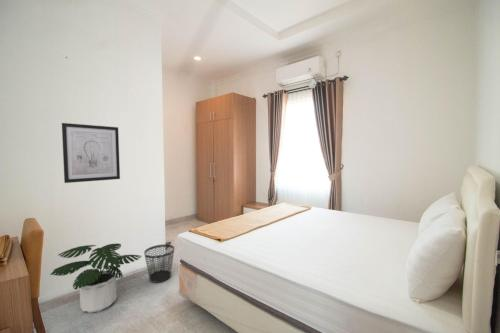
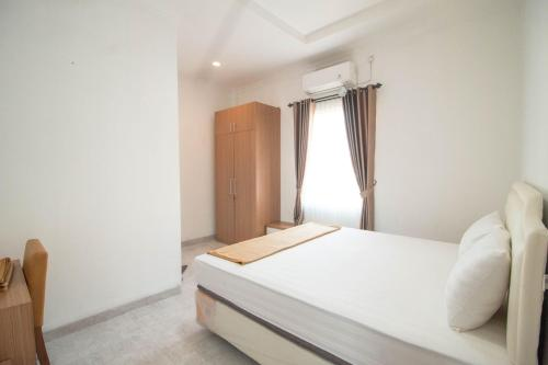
- wastebasket [143,243,175,284]
- potted plant [49,242,142,314]
- wall art [61,122,121,184]
